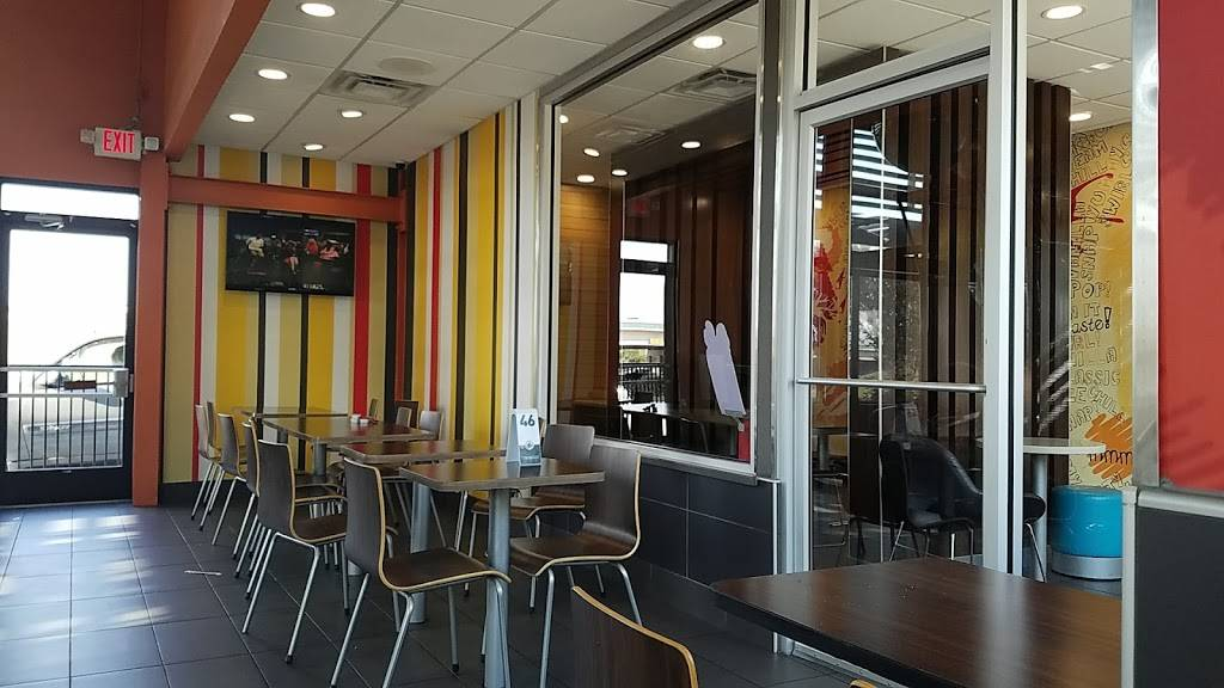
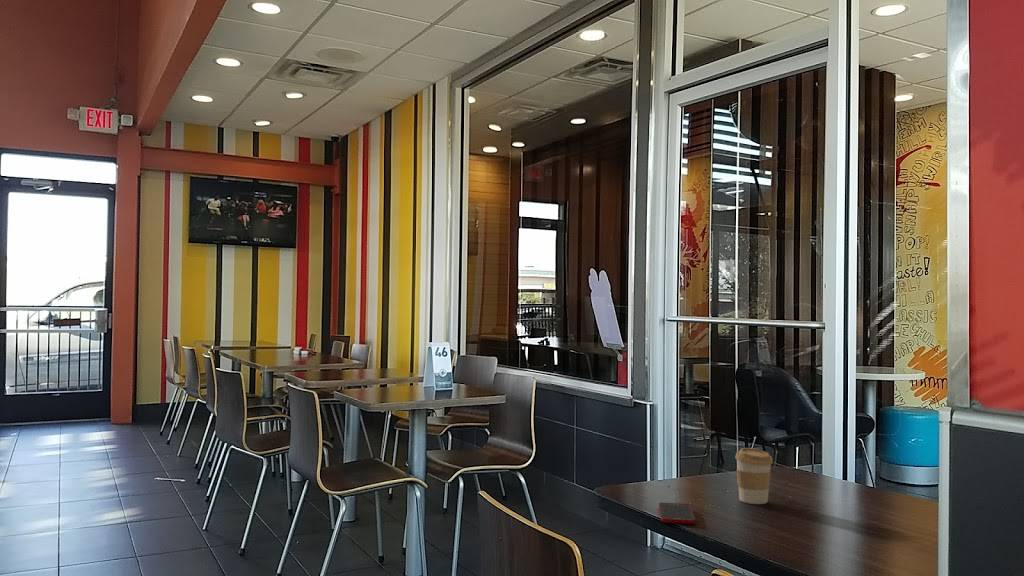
+ cell phone [658,502,696,525]
+ coffee cup [734,447,774,505]
